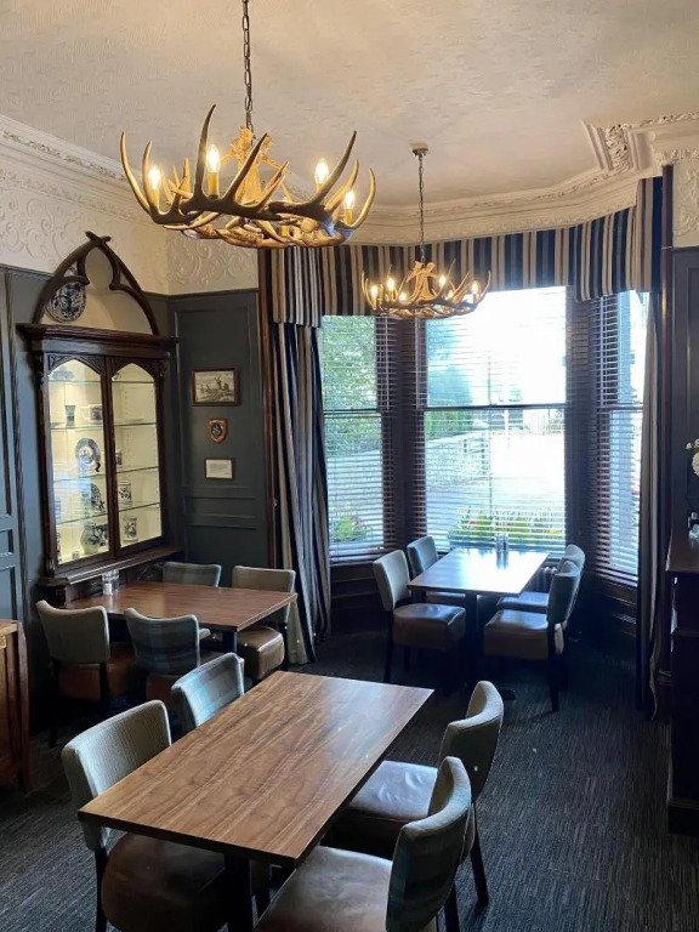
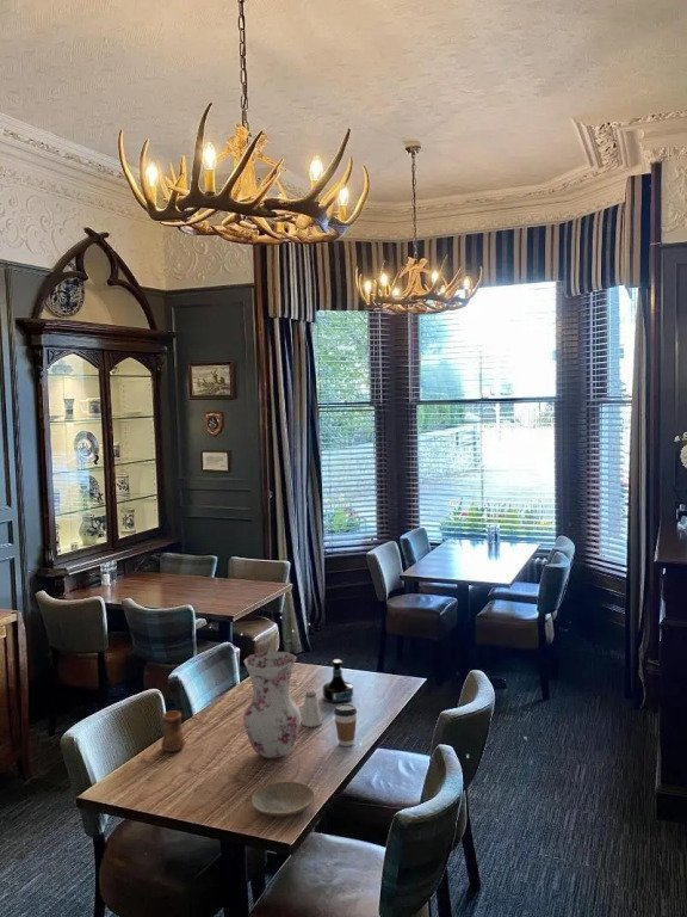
+ saltshaker [301,690,323,727]
+ coffee cup [333,703,358,747]
+ cup [160,710,186,753]
+ vase [242,650,302,759]
+ tequila bottle [322,658,354,704]
+ plate [250,781,316,818]
